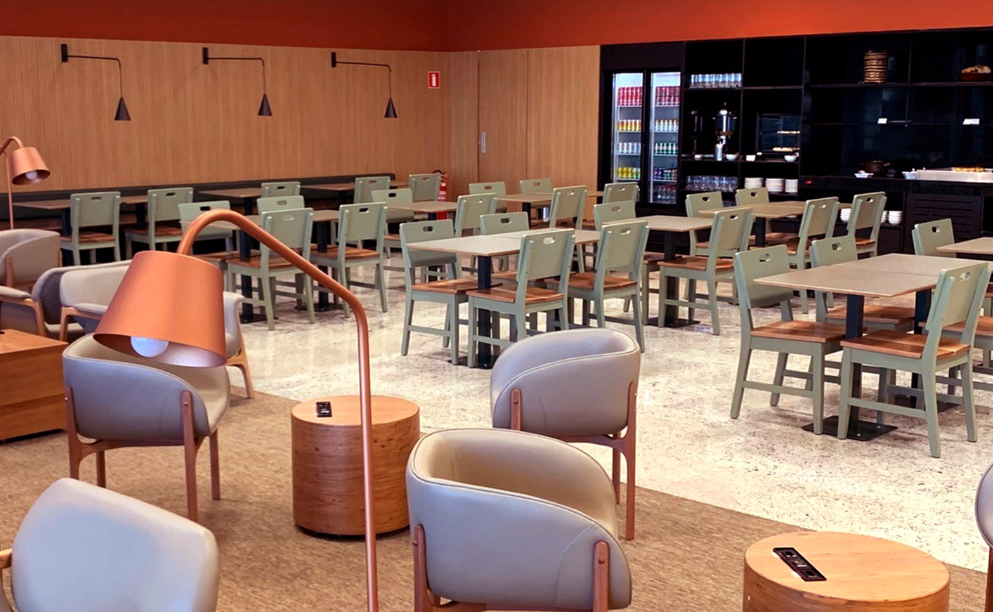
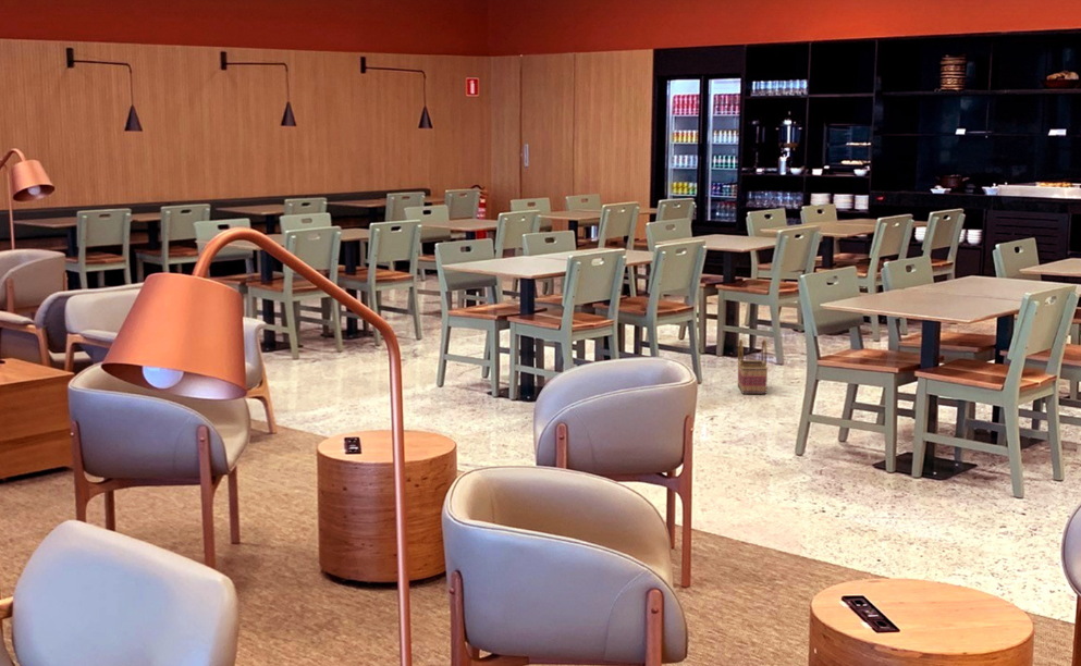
+ basket [736,338,769,395]
